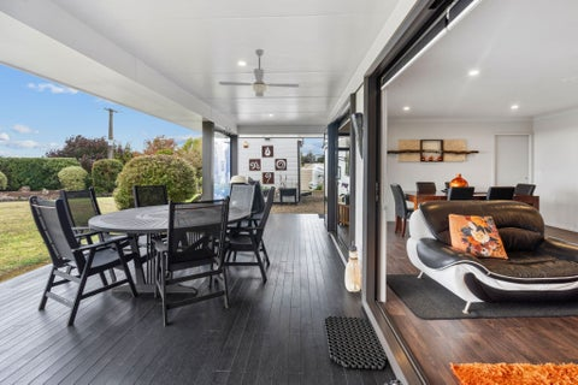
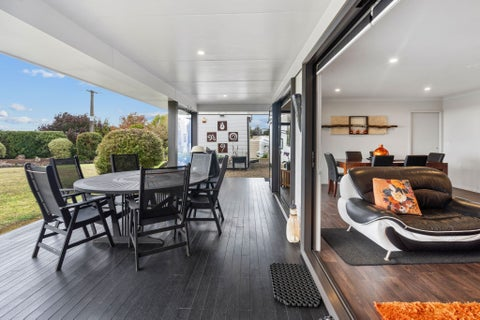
- ceiling fan [218,48,300,99]
